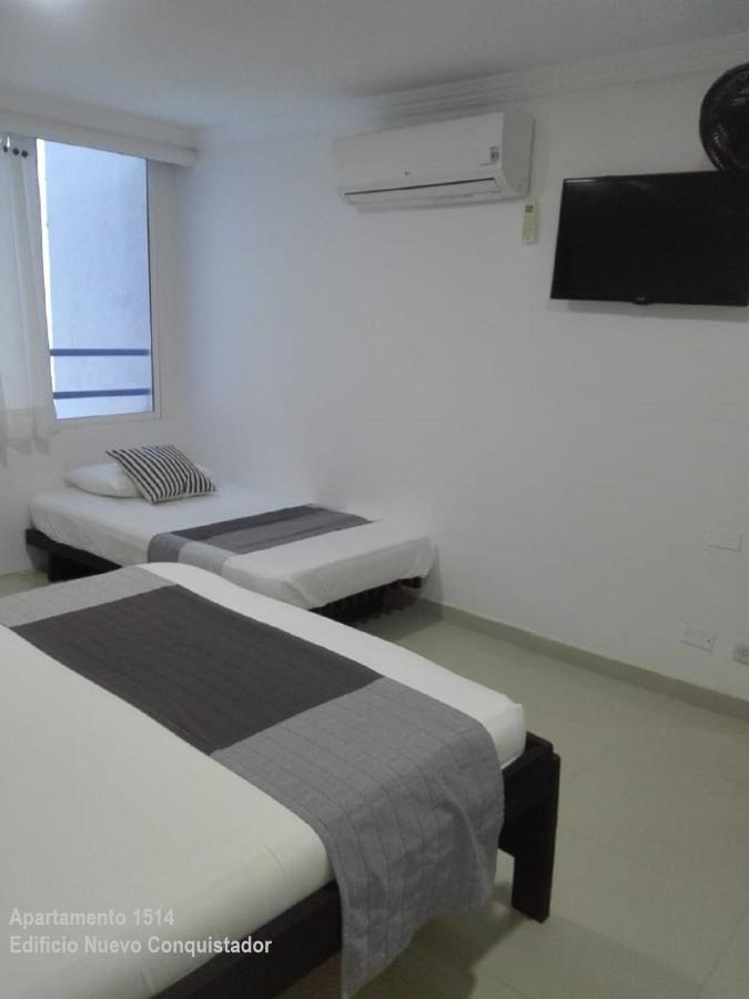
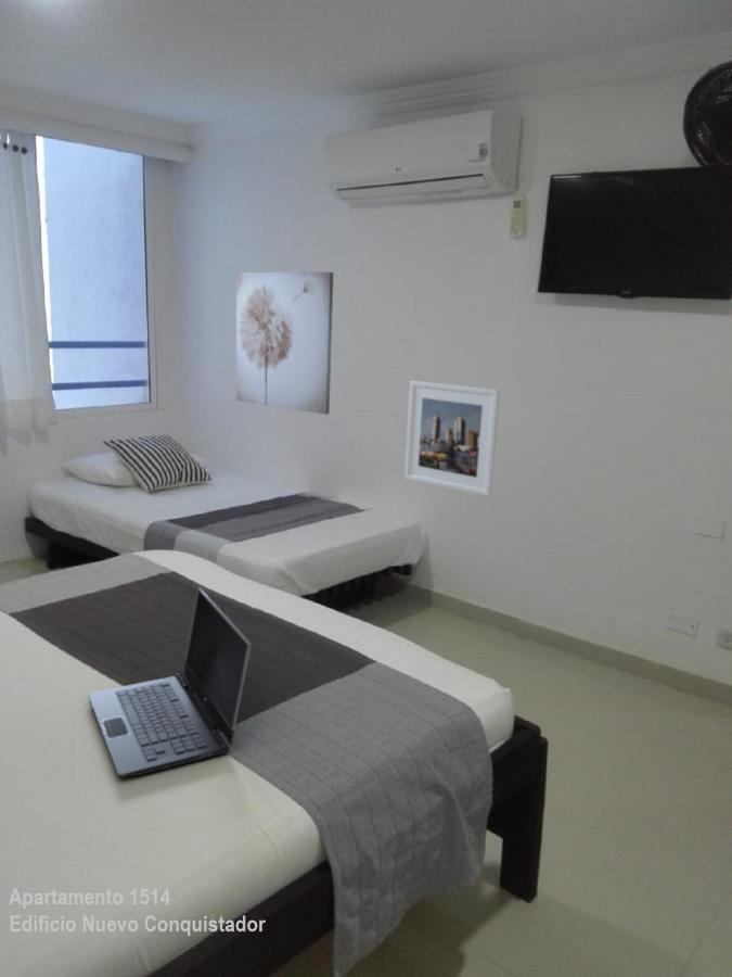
+ wall art [235,271,335,416]
+ laptop computer [87,587,253,778]
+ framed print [403,380,501,497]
